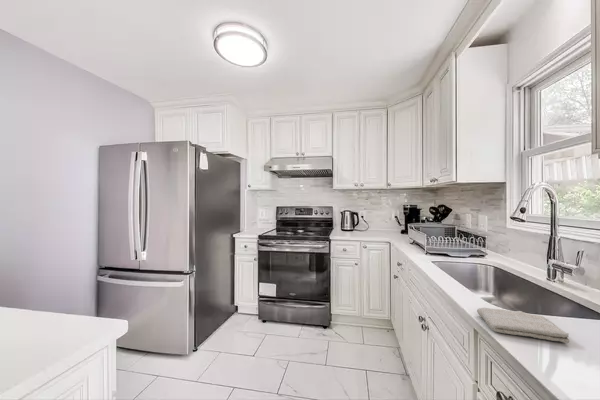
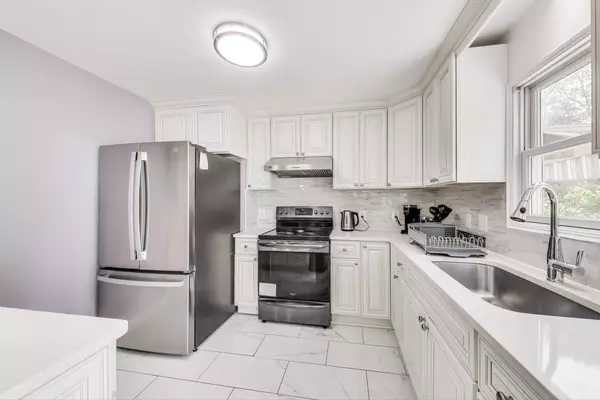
- washcloth [476,307,570,344]
